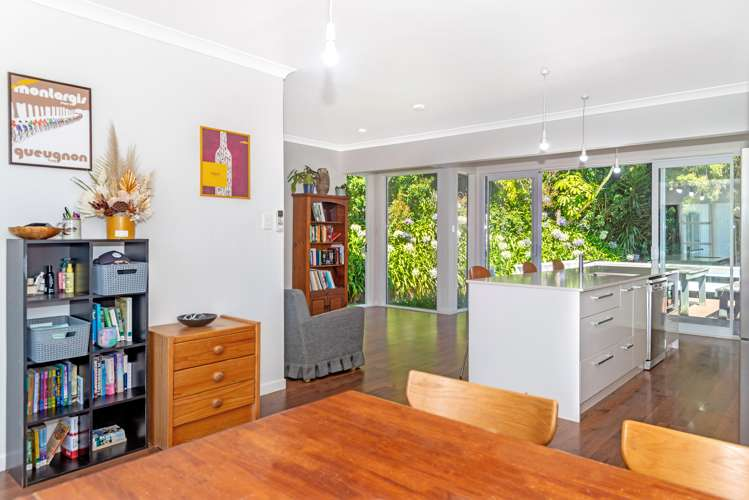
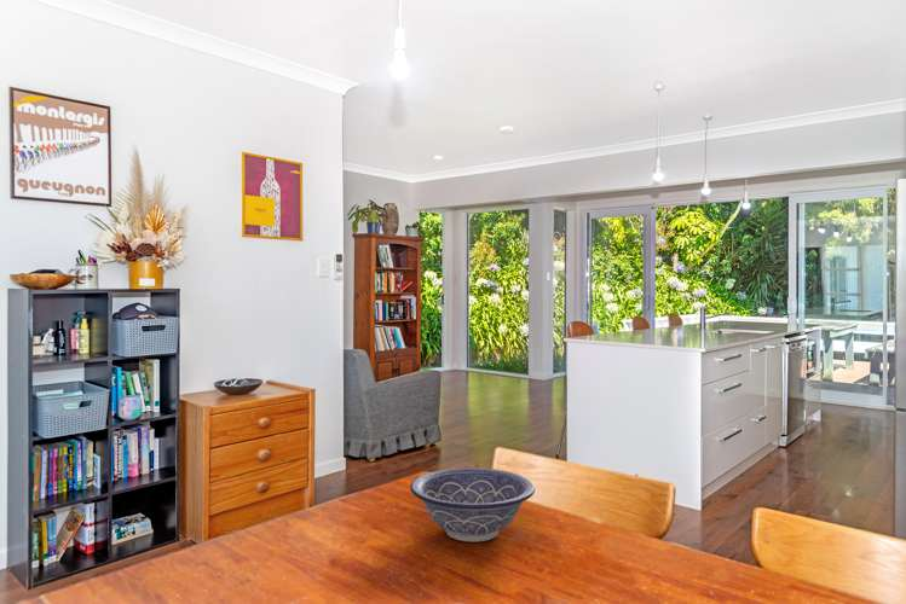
+ decorative bowl [409,466,536,542]
